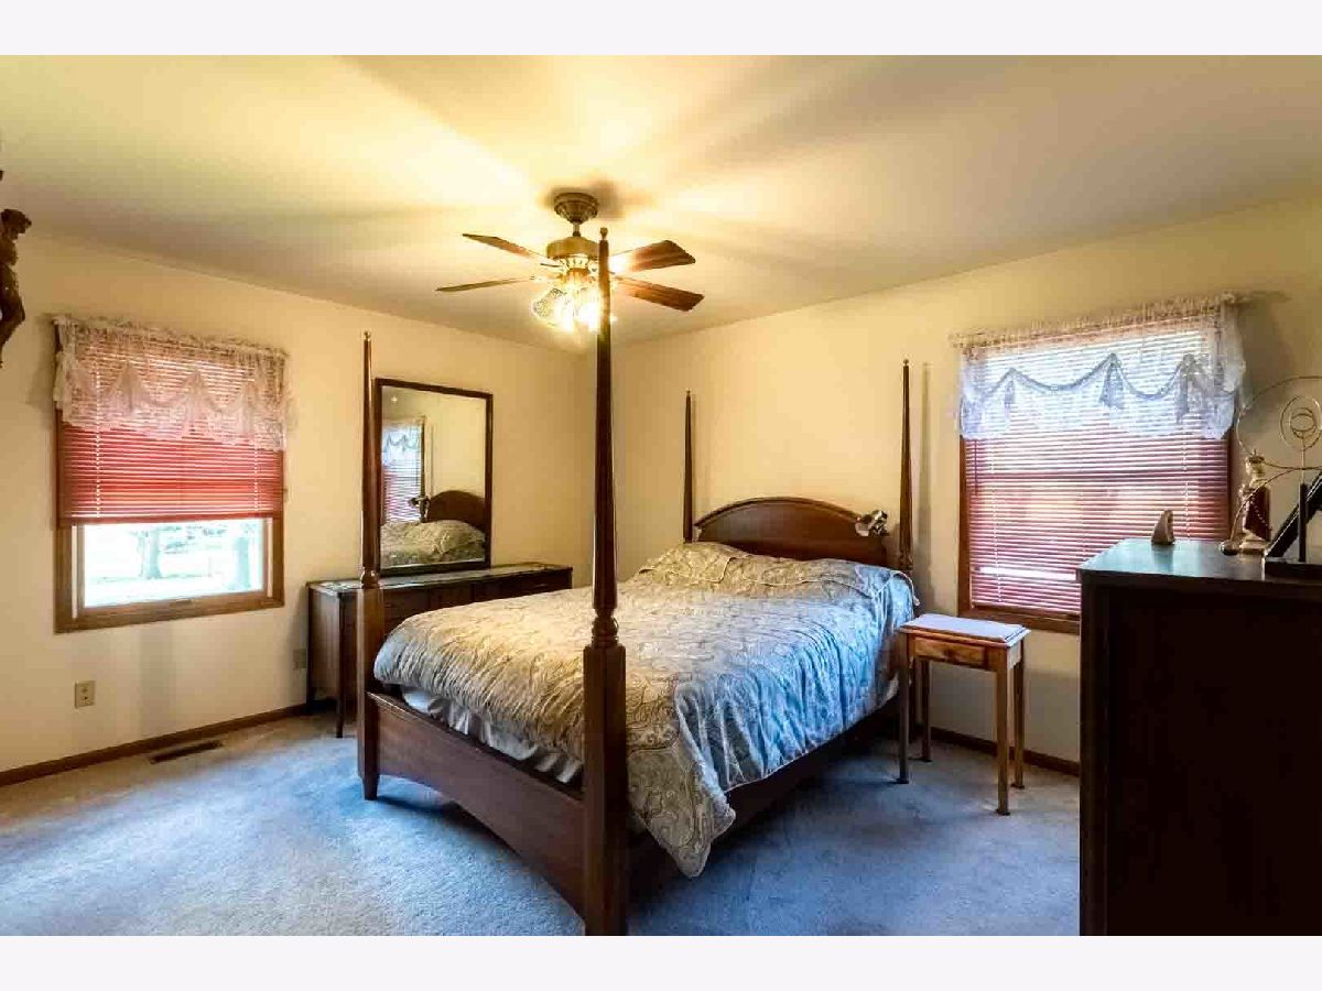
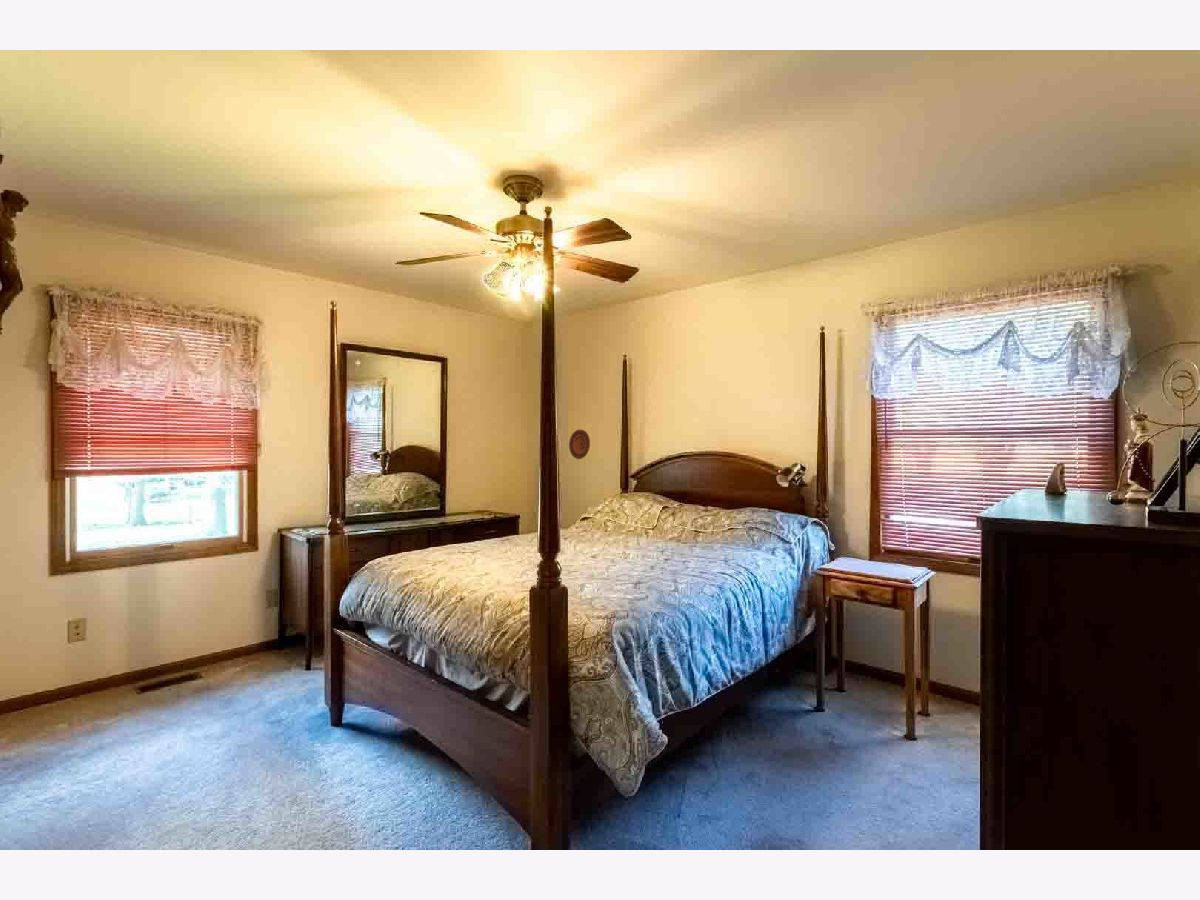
+ decorative plate [568,429,591,460]
